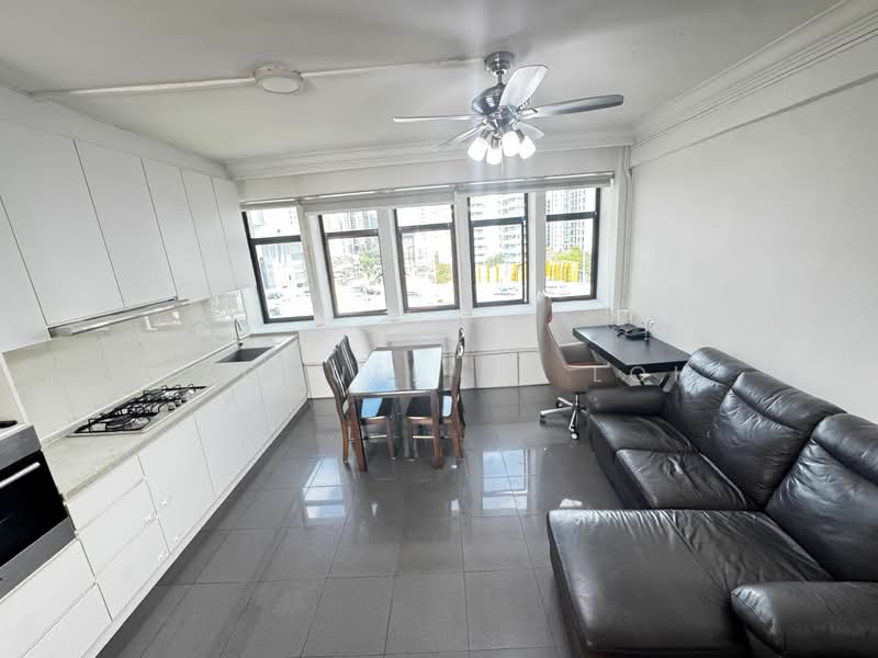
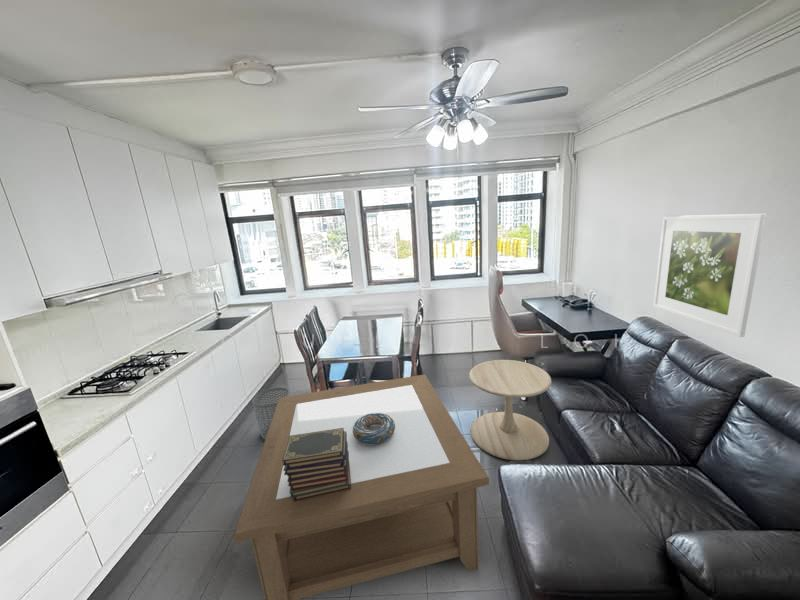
+ side table [468,359,552,461]
+ waste bin [252,387,290,440]
+ coffee table [233,373,490,600]
+ decorative bowl [352,412,395,445]
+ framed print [652,213,767,338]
+ book stack [282,428,351,501]
